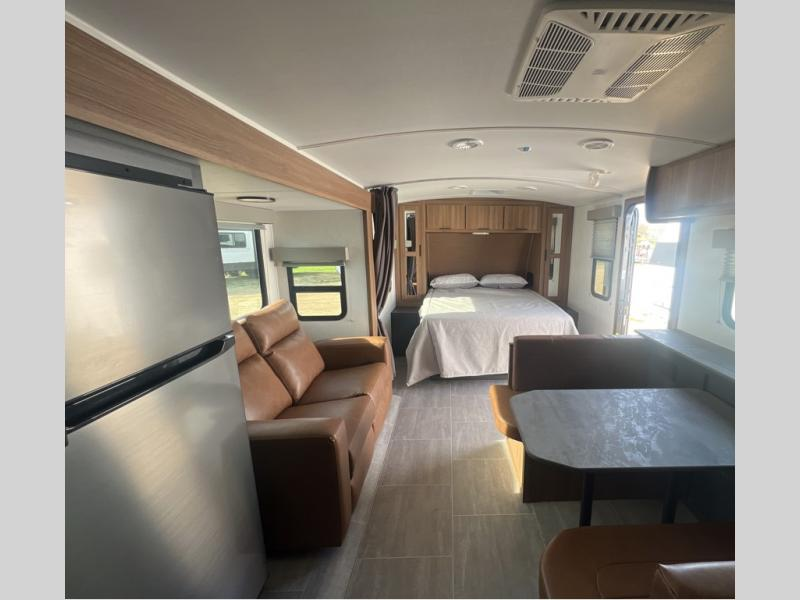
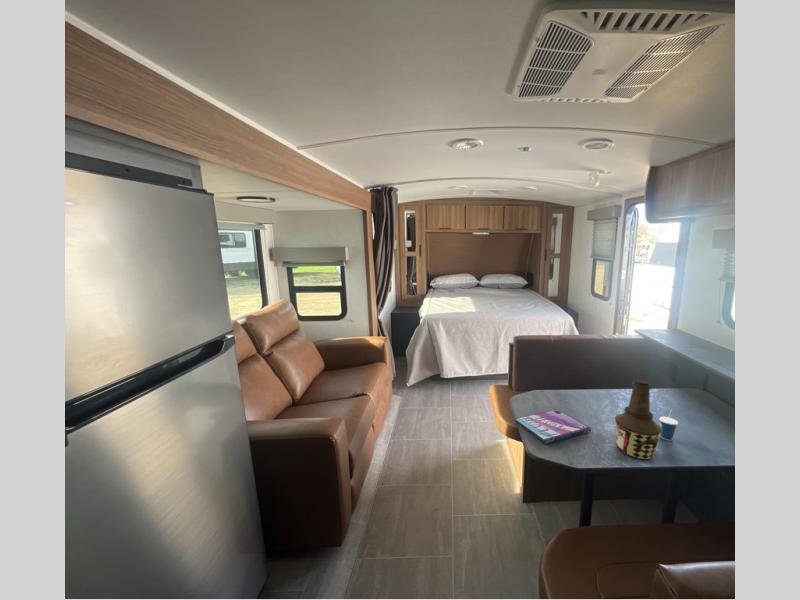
+ cup [659,408,679,442]
+ bottle [613,378,662,461]
+ video game case [514,408,592,445]
